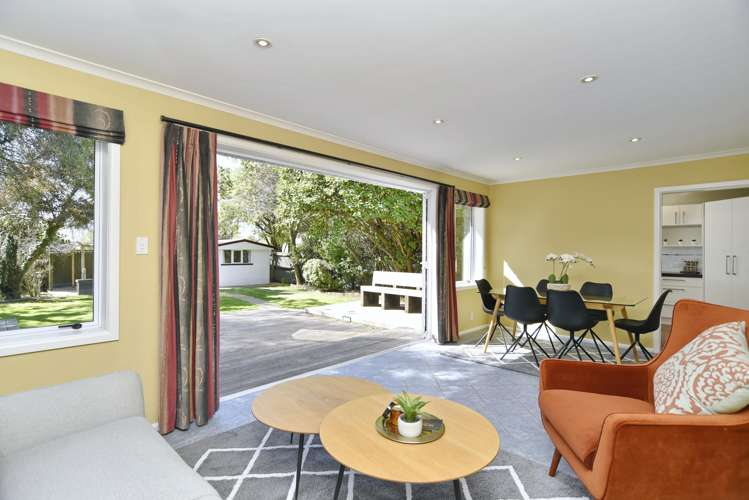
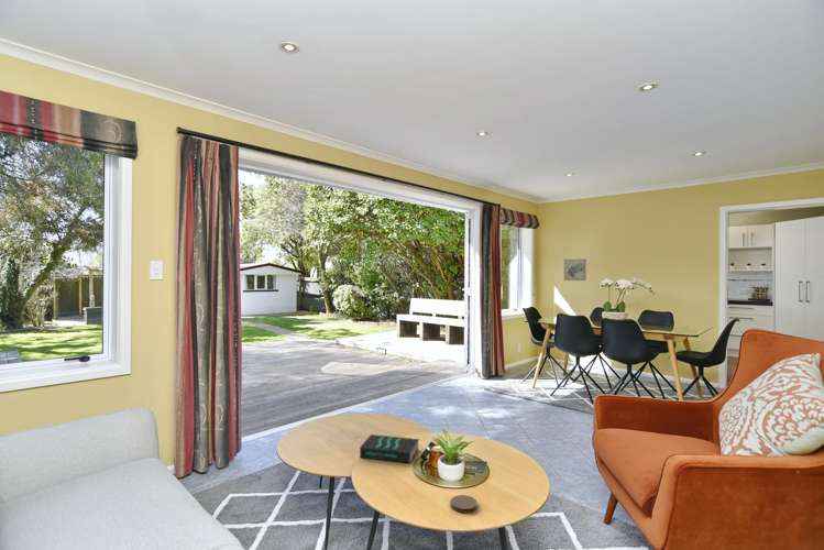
+ book [359,433,420,464]
+ coaster [449,494,479,514]
+ wall art [563,258,587,282]
